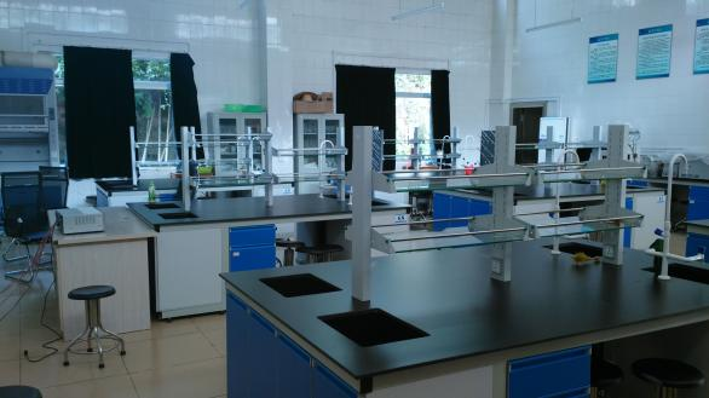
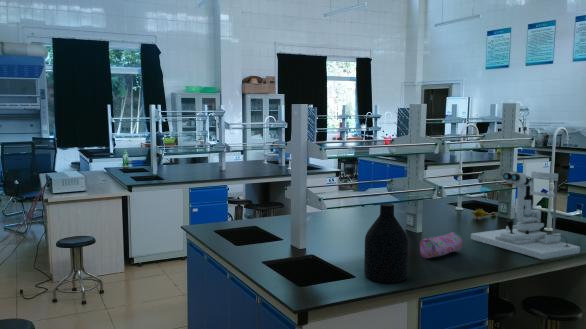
+ bottle [363,203,409,284]
+ pencil case [419,231,464,259]
+ slit lamp [470,170,581,260]
